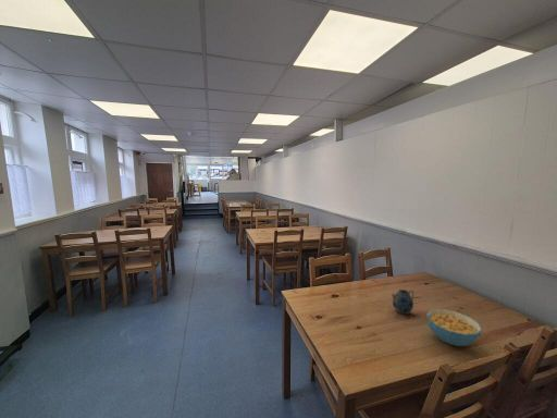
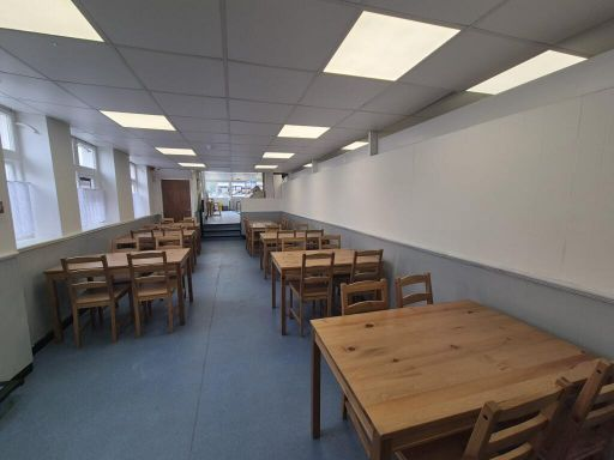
- teapot [391,288,414,316]
- cereal bowl [425,308,483,347]
